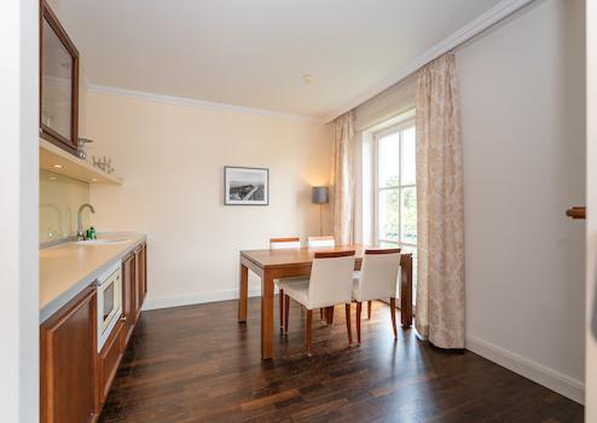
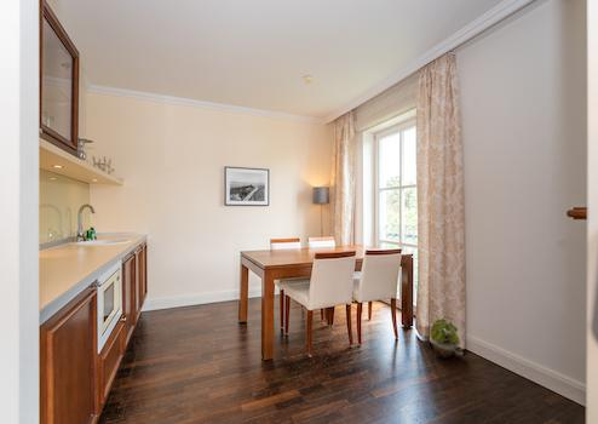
+ potted plant [430,315,465,360]
